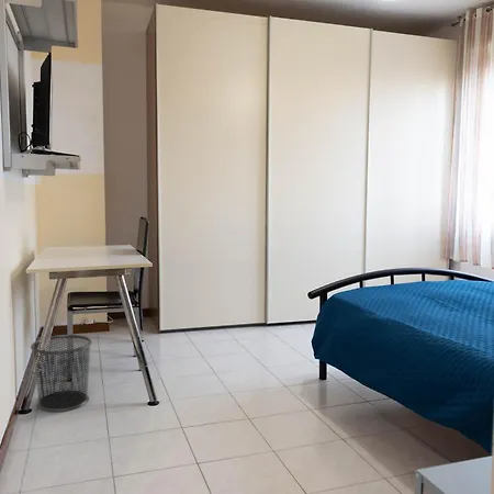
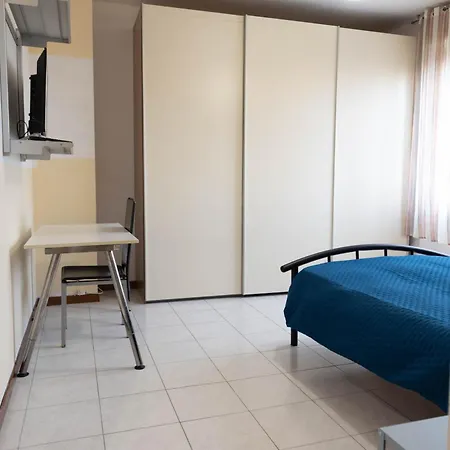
- waste bin [30,334,93,413]
